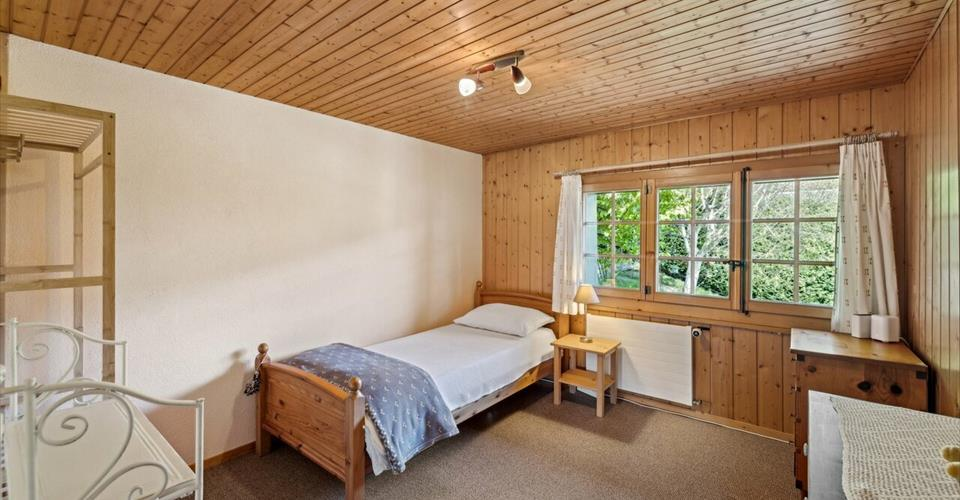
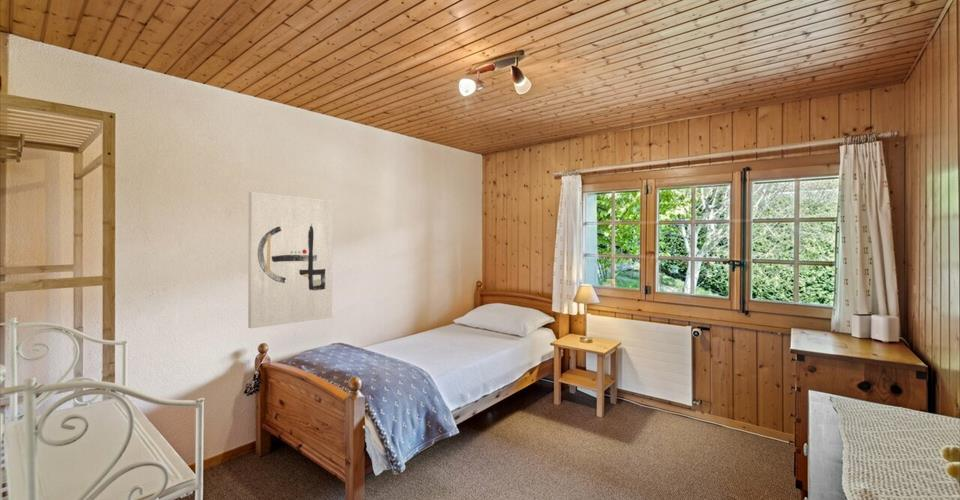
+ wall art [247,191,334,329]
